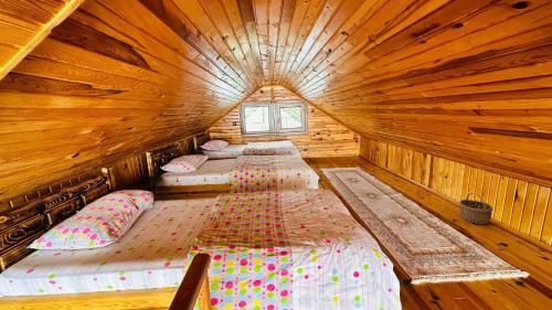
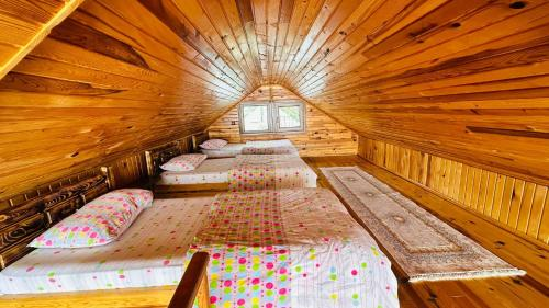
- wicker basket [457,192,495,225]
